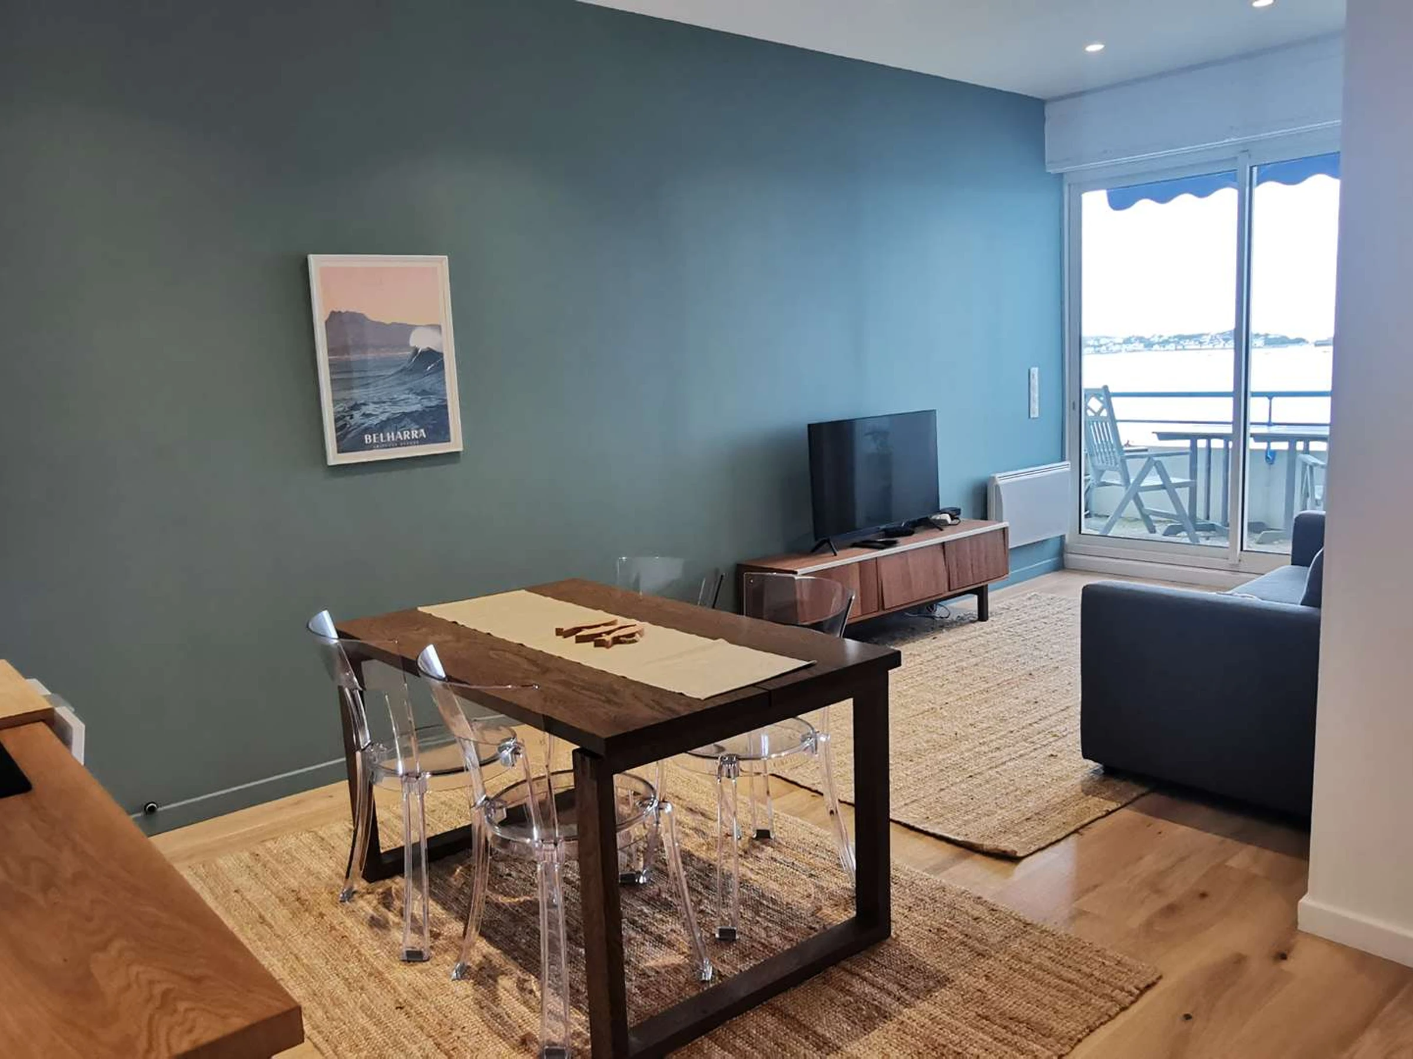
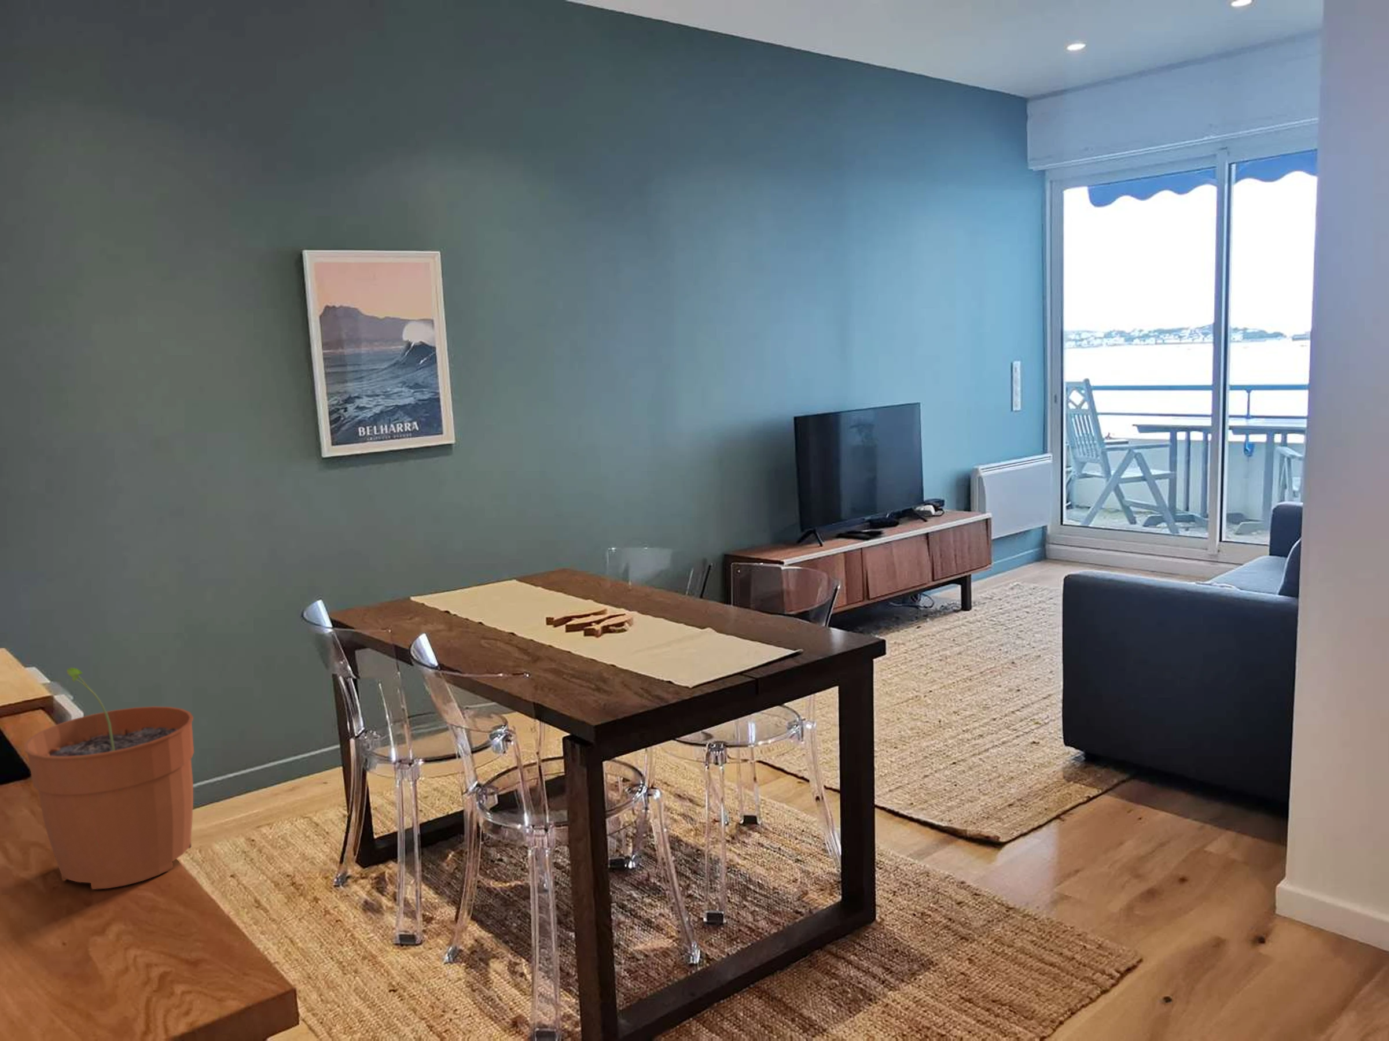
+ plant pot [23,667,195,890]
